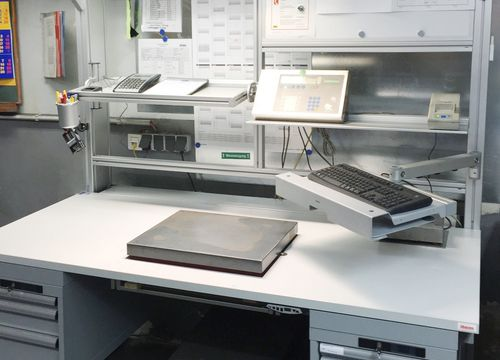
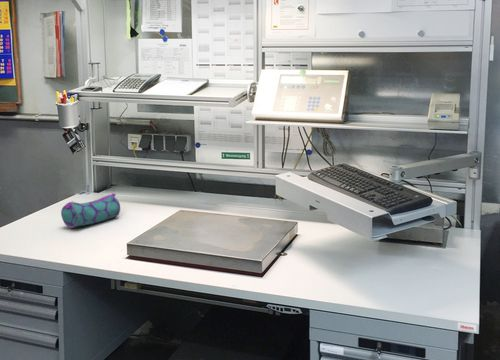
+ pencil case [60,192,121,229]
